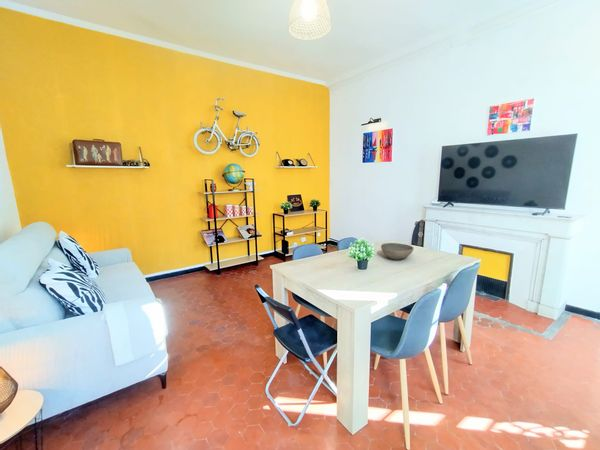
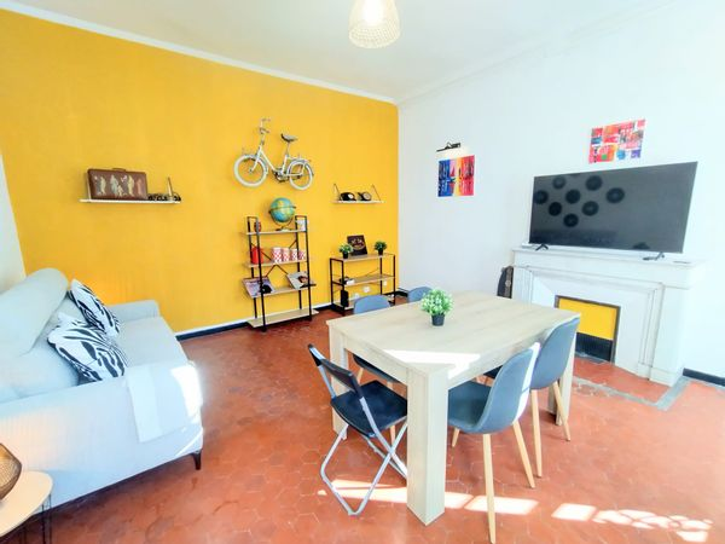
- bowl [380,242,415,261]
